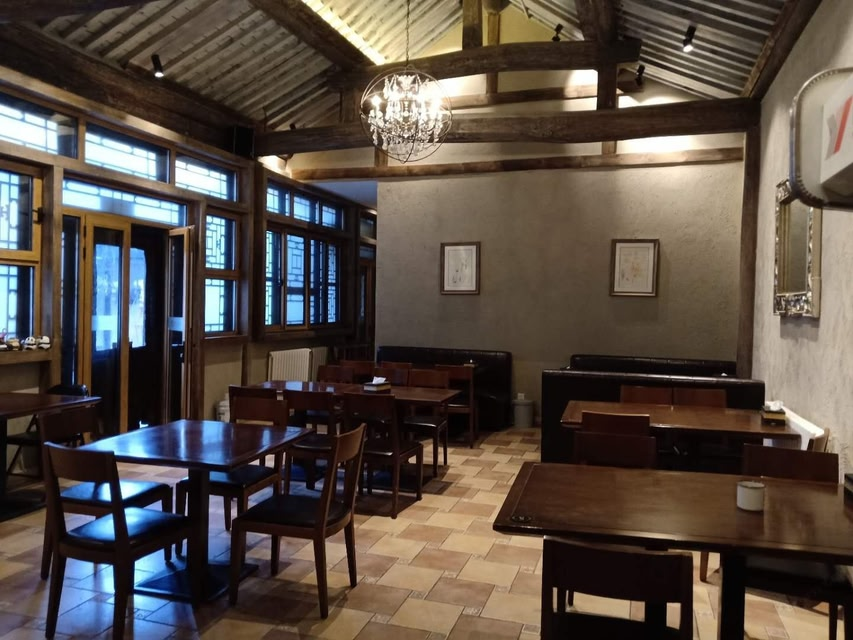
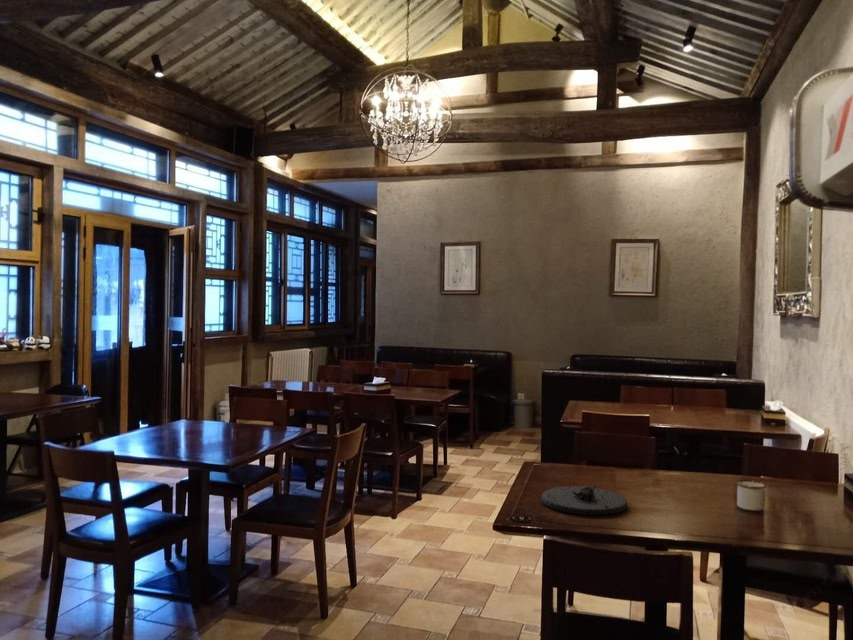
+ plate [540,484,628,516]
